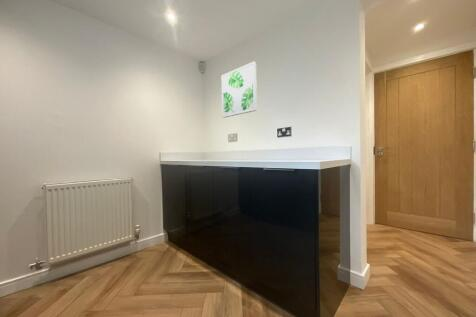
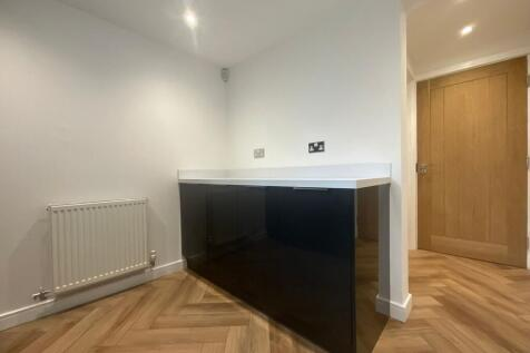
- wall art [221,61,258,119]
